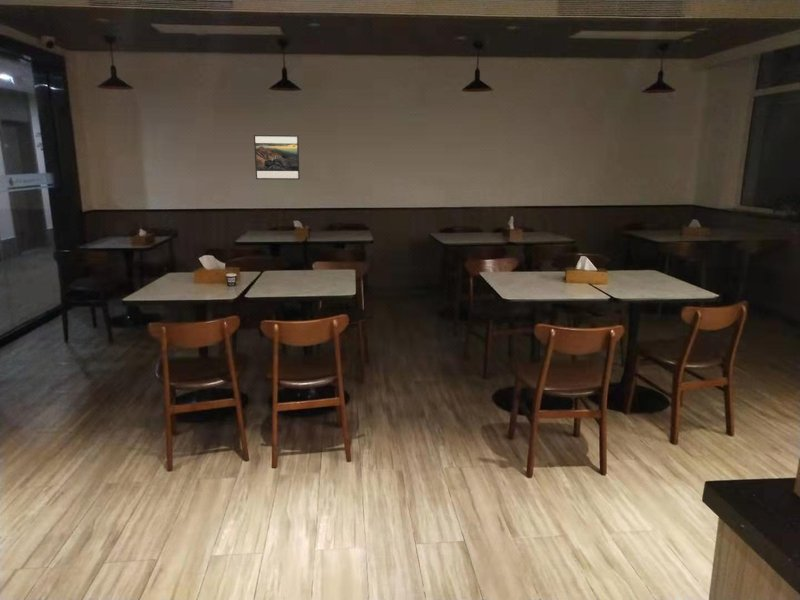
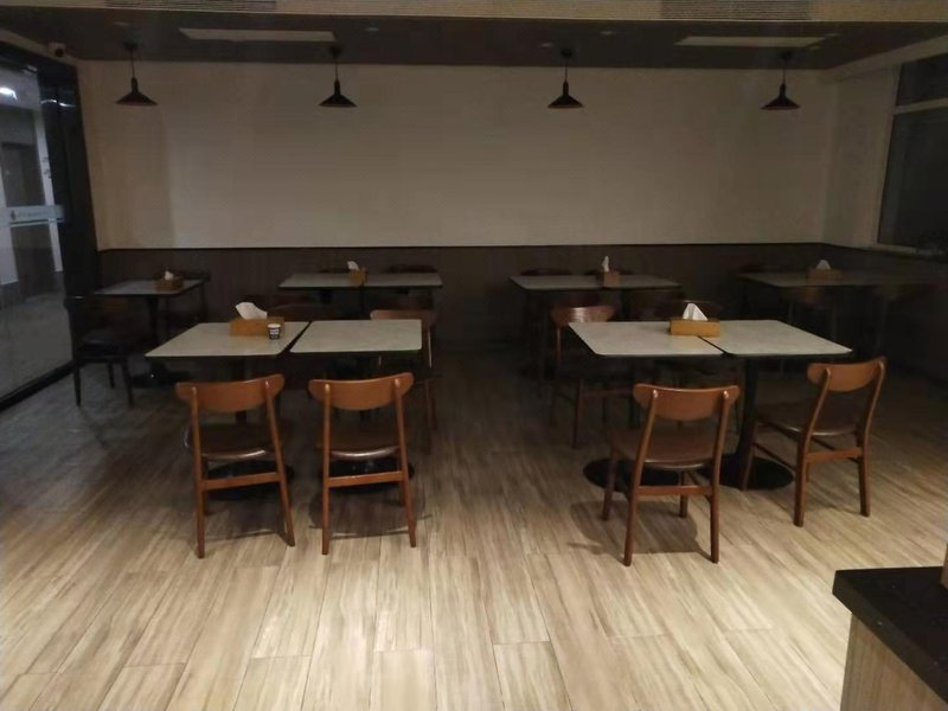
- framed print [253,134,301,180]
